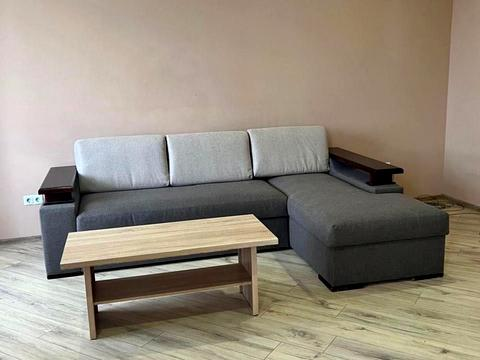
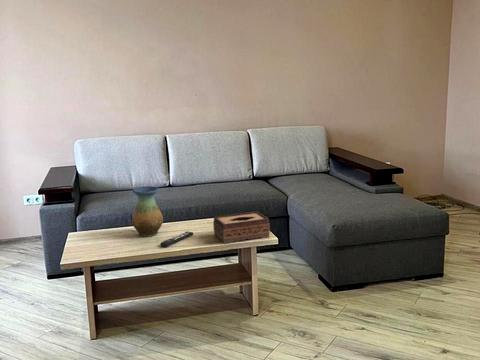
+ vase [131,186,164,238]
+ remote control [159,230,194,248]
+ tissue box [212,210,271,245]
